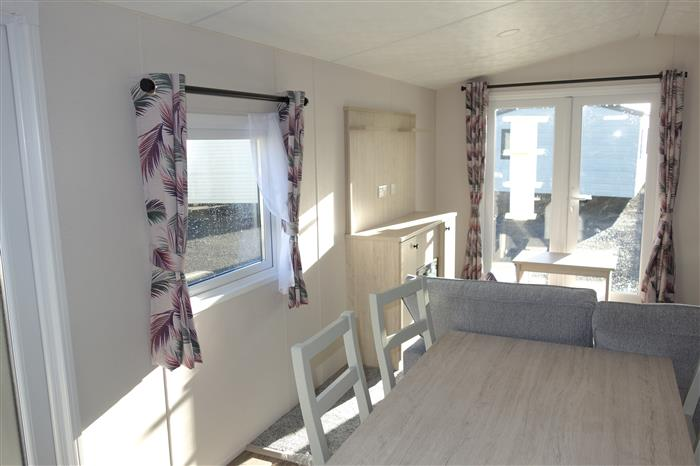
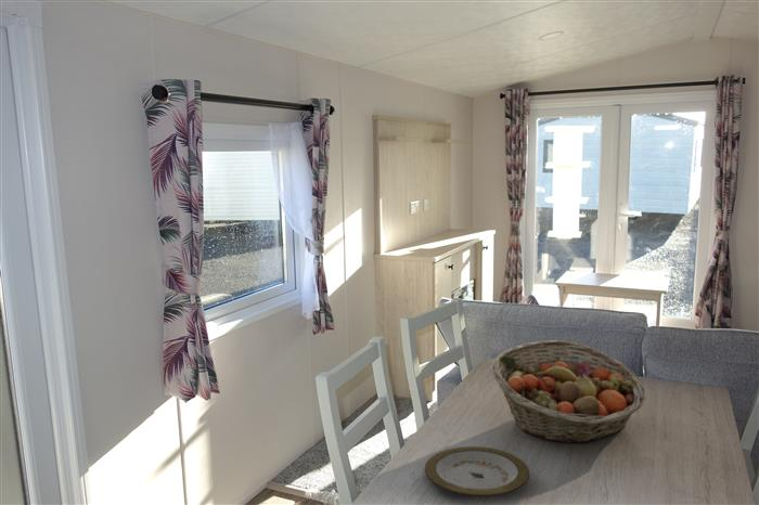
+ plate [424,445,530,497]
+ fruit basket [490,339,646,444]
